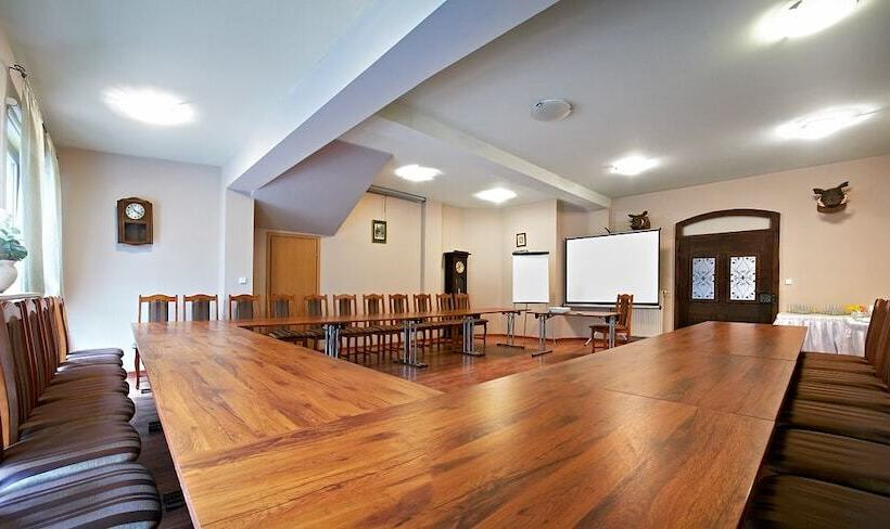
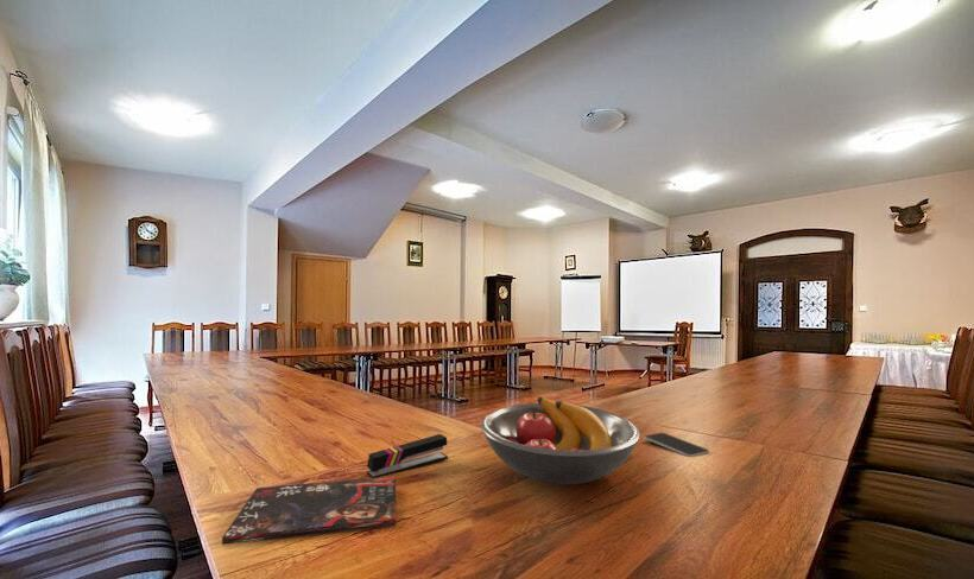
+ smartphone [643,432,710,458]
+ fruit bowl [480,395,641,485]
+ stapler [366,433,449,478]
+ book [221,475,397,546]
